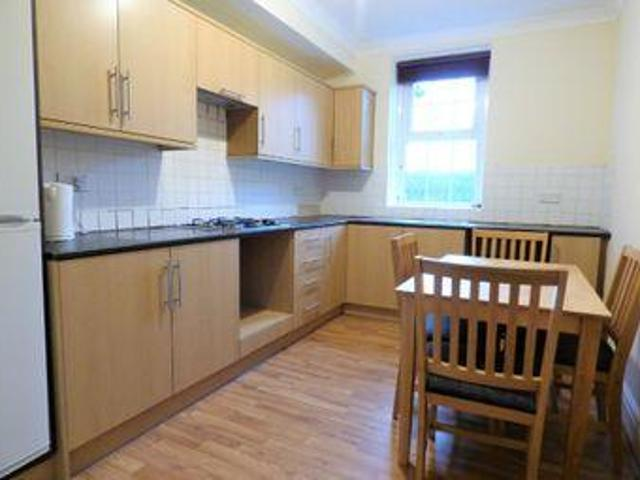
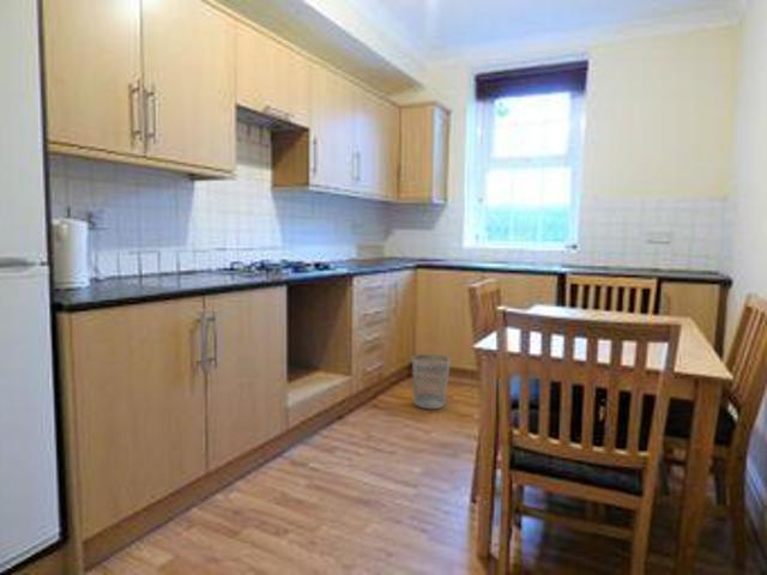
+ wastebasket [411,353,452,410]
